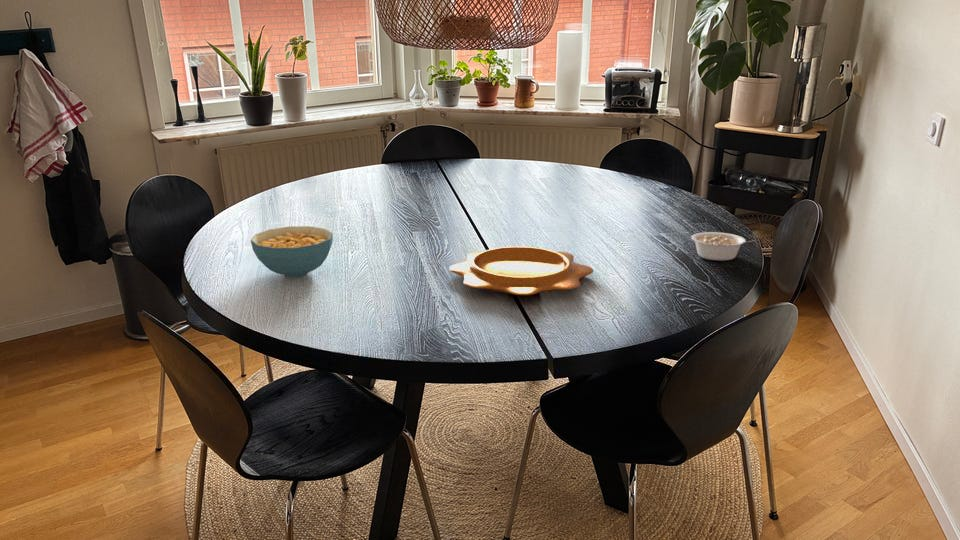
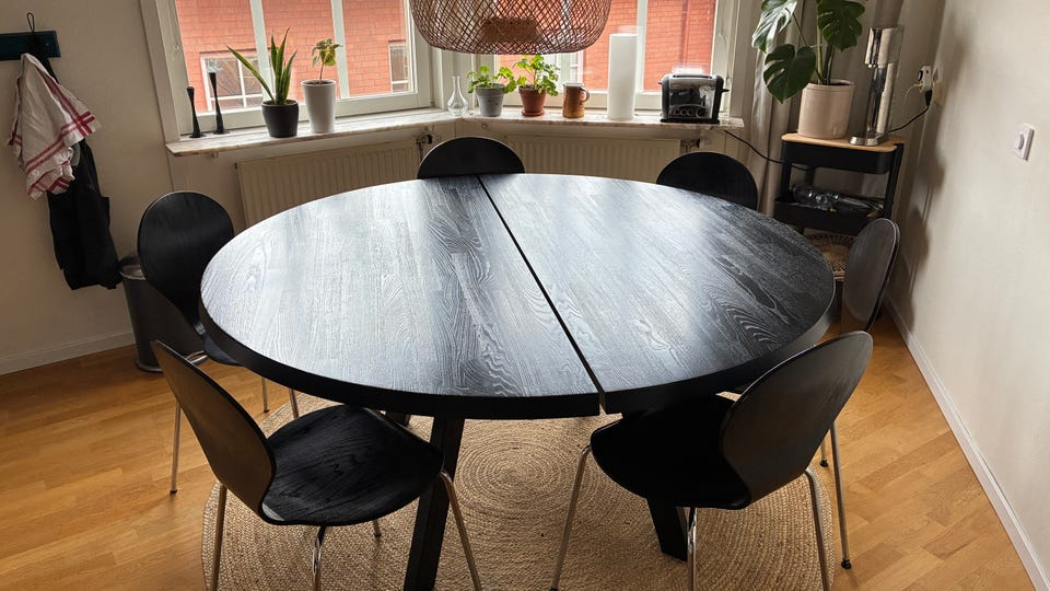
- legume [690,231,757,261]
- decorative bowl [448,246,594,296]
- cereal bowl [250,225,334,278]
